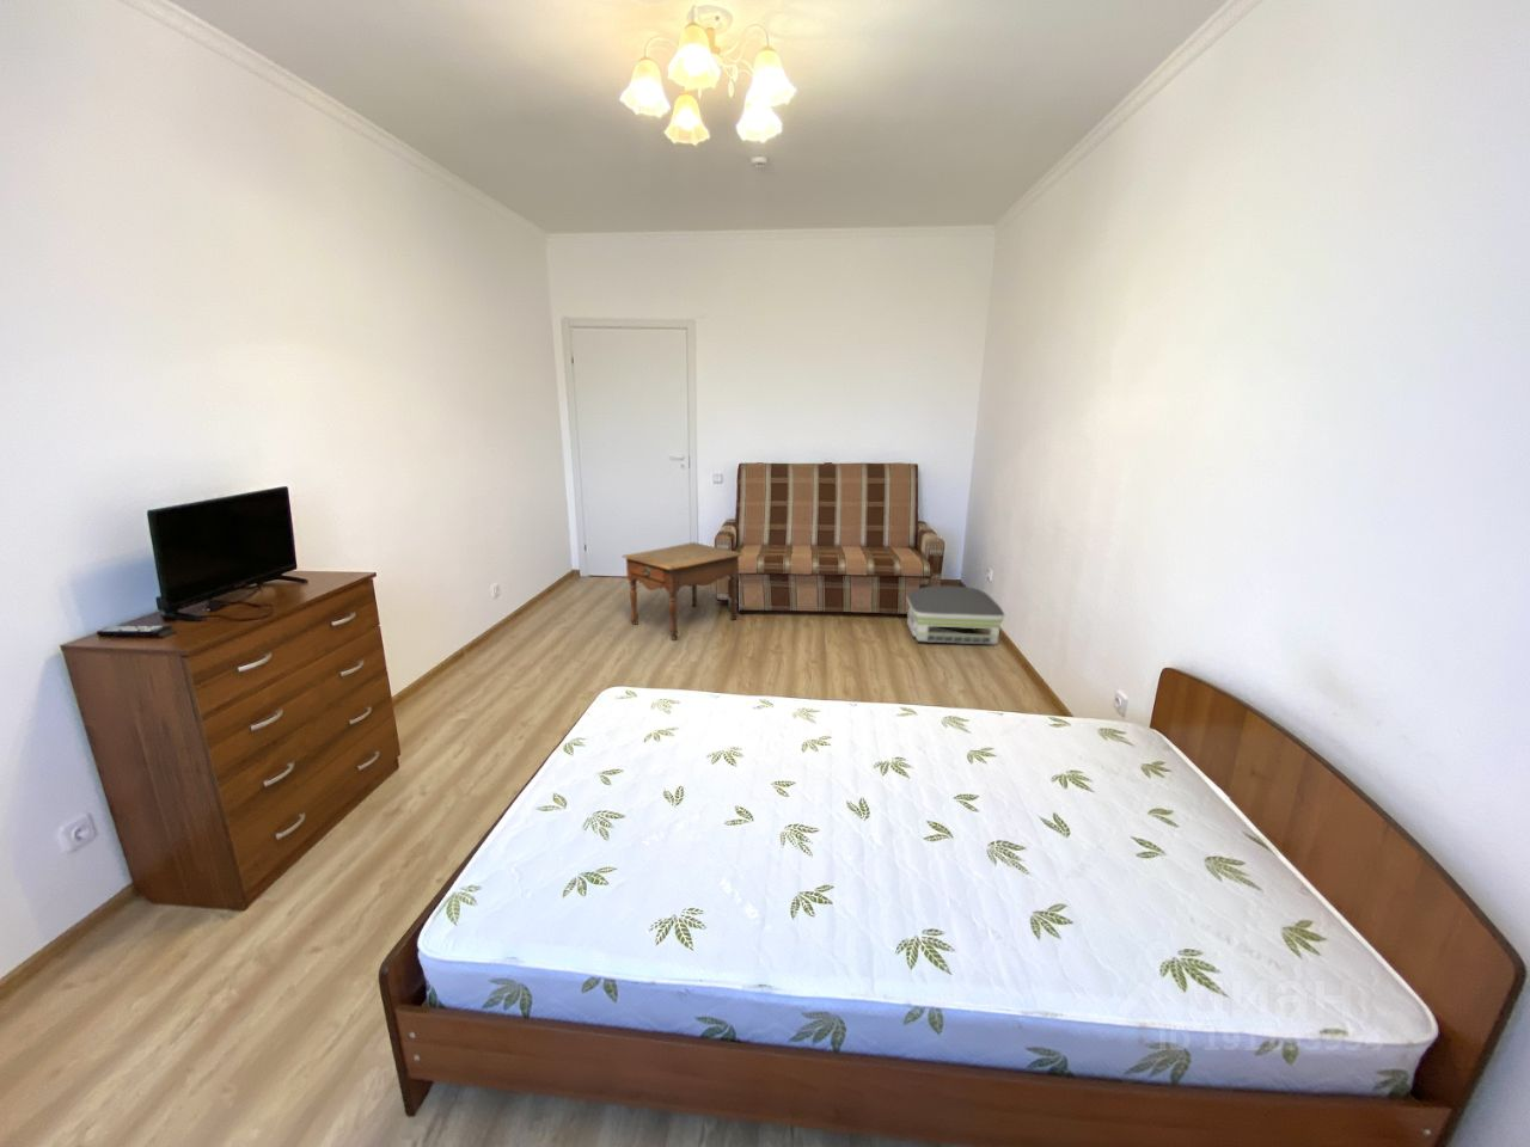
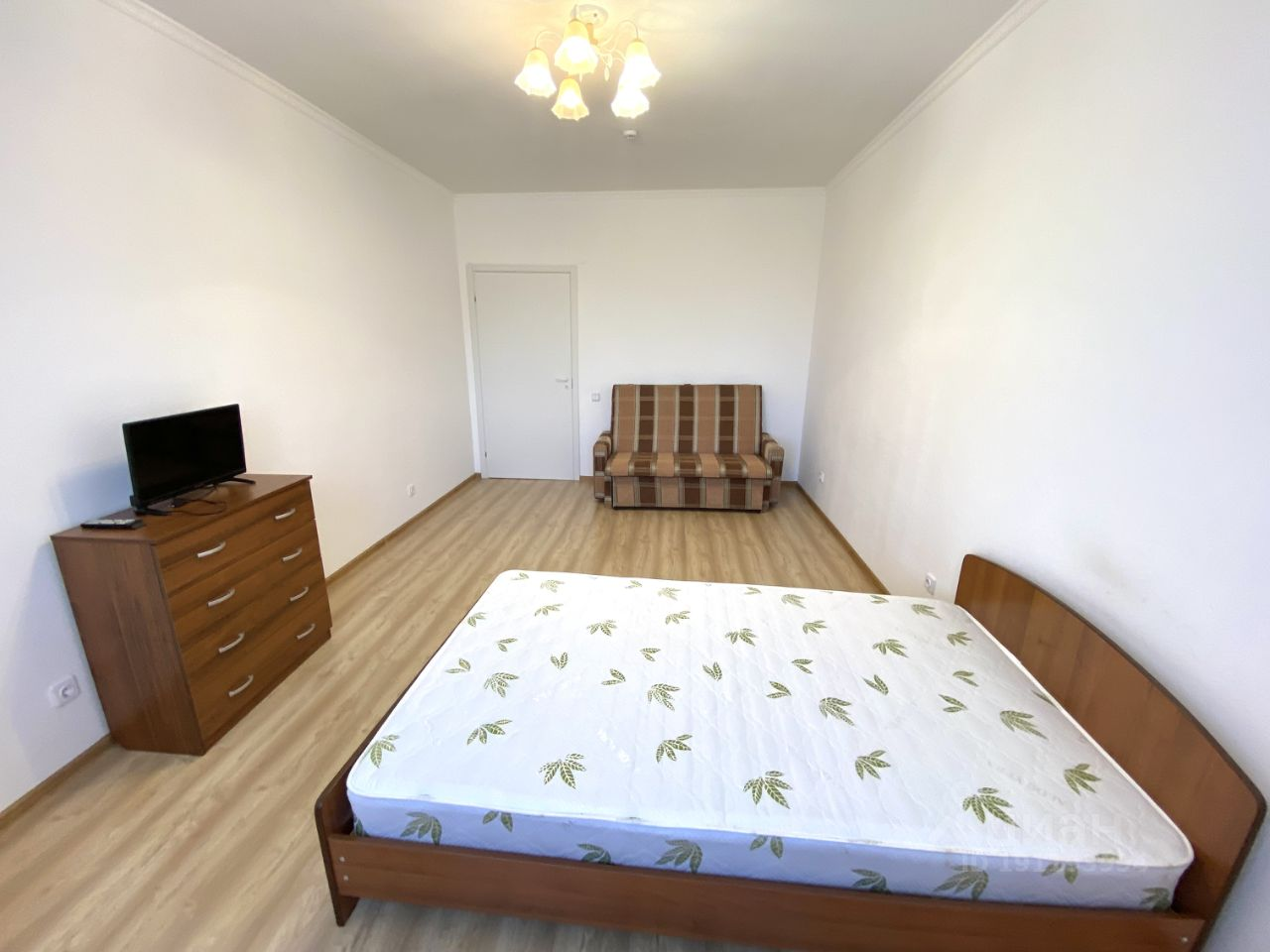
- air purifier [905,584,1006,646]
- side table [622,541,743,641]
